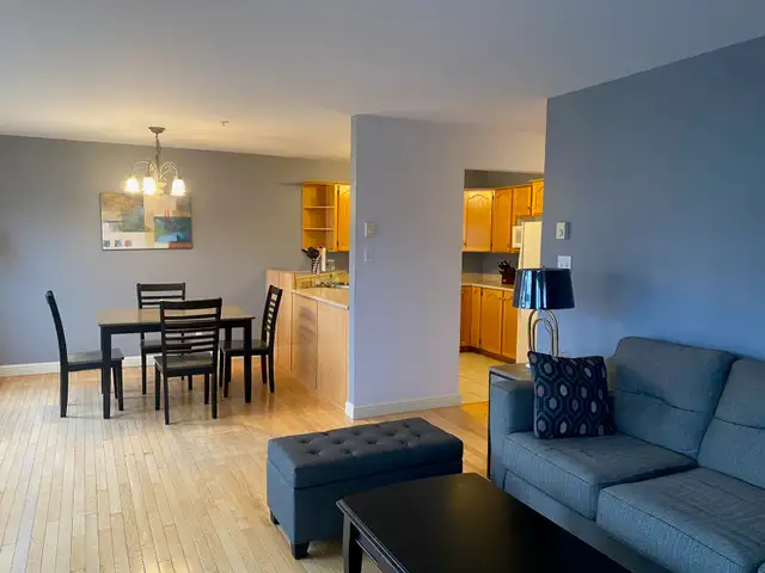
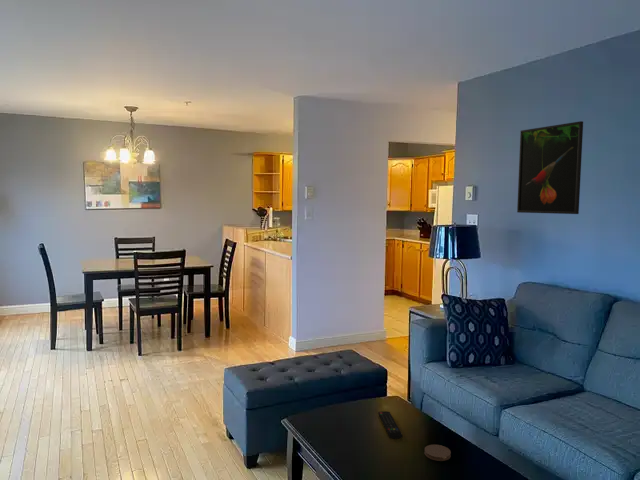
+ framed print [516,120,584,215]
+ remote control [377,410,404,440]
+ coaster [423,444,452,462]
